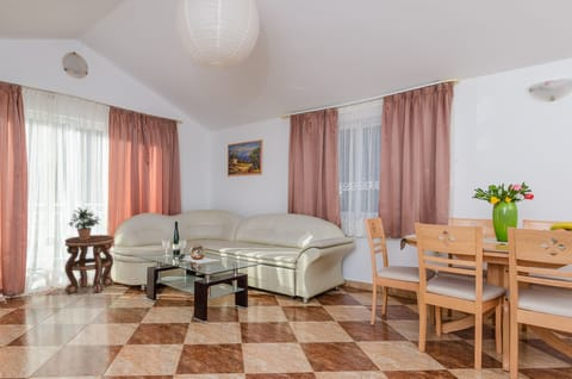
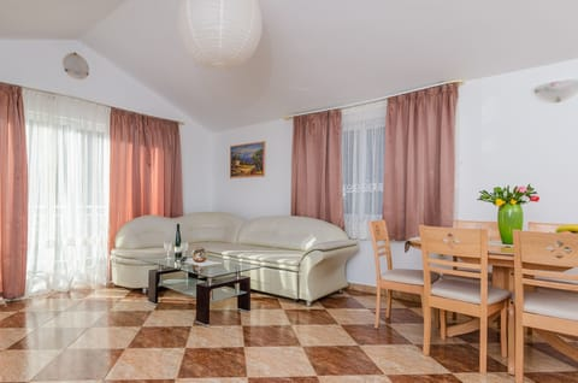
- side table [63,234,116,296]
- potted plant [66,206,102,240]
